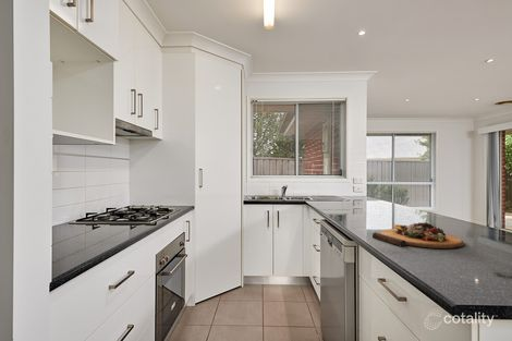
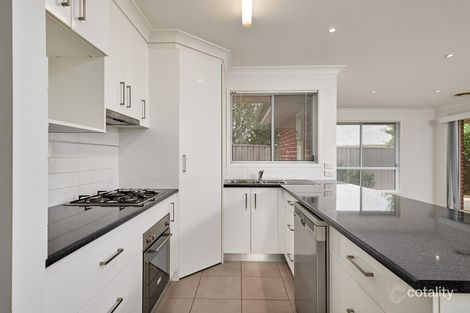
- cutting board [371,221,465,249]
